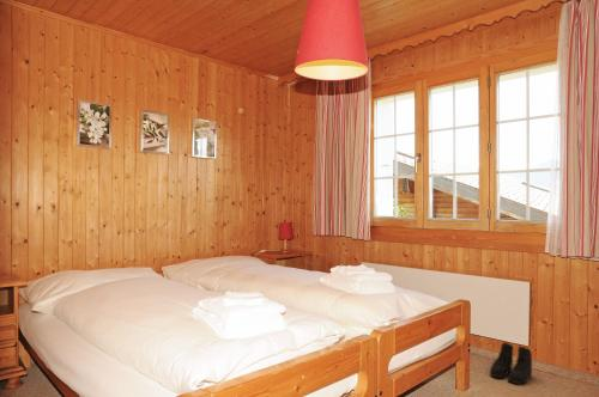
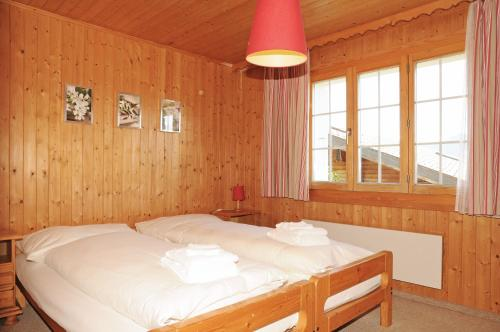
- boots [489,341,533,385]
